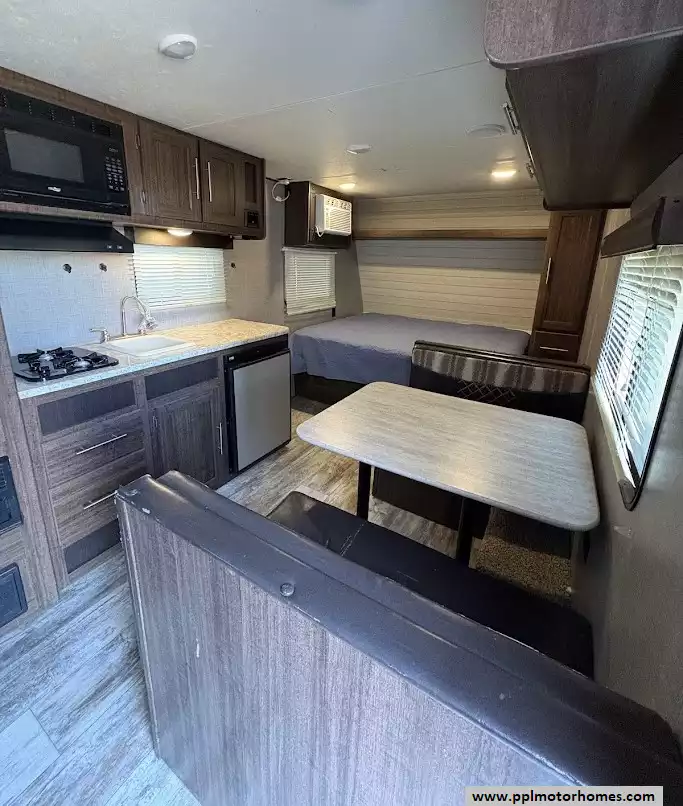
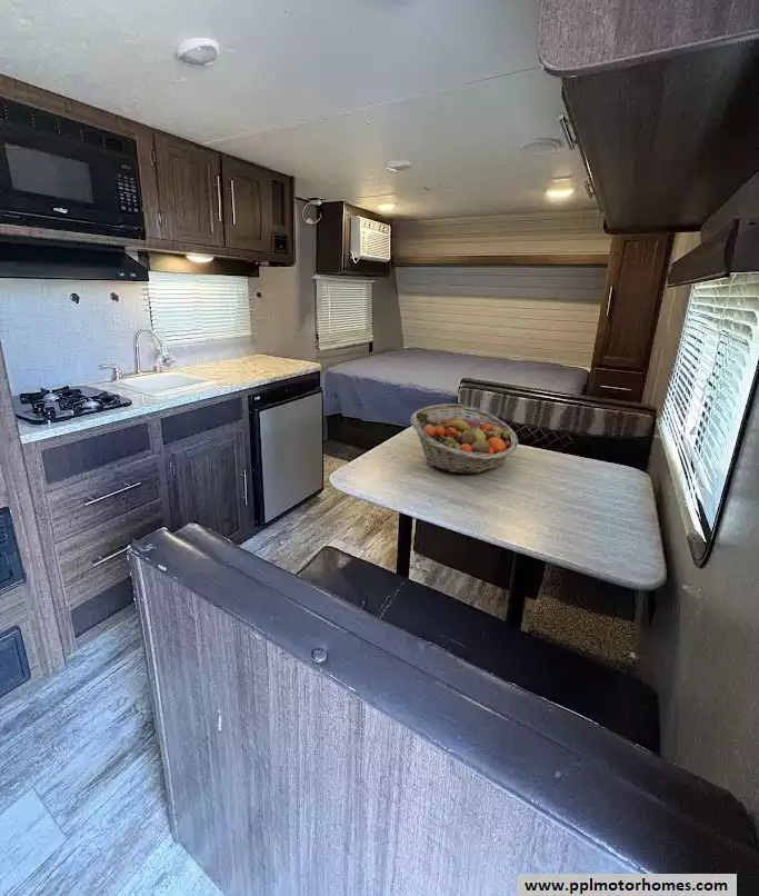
+ fruit basket [410,402,519,475]
